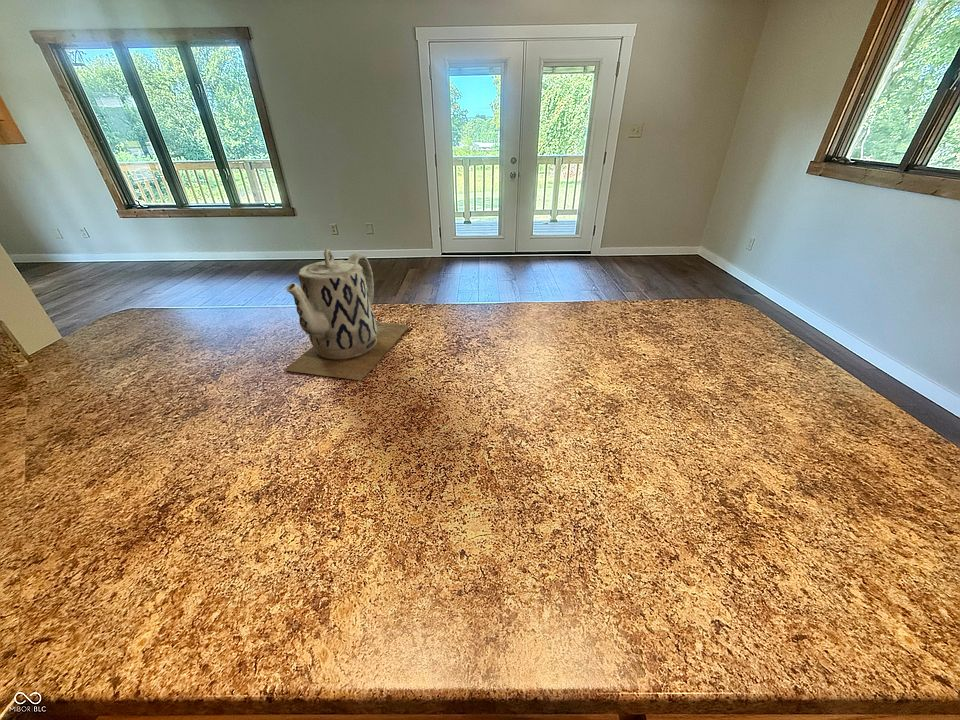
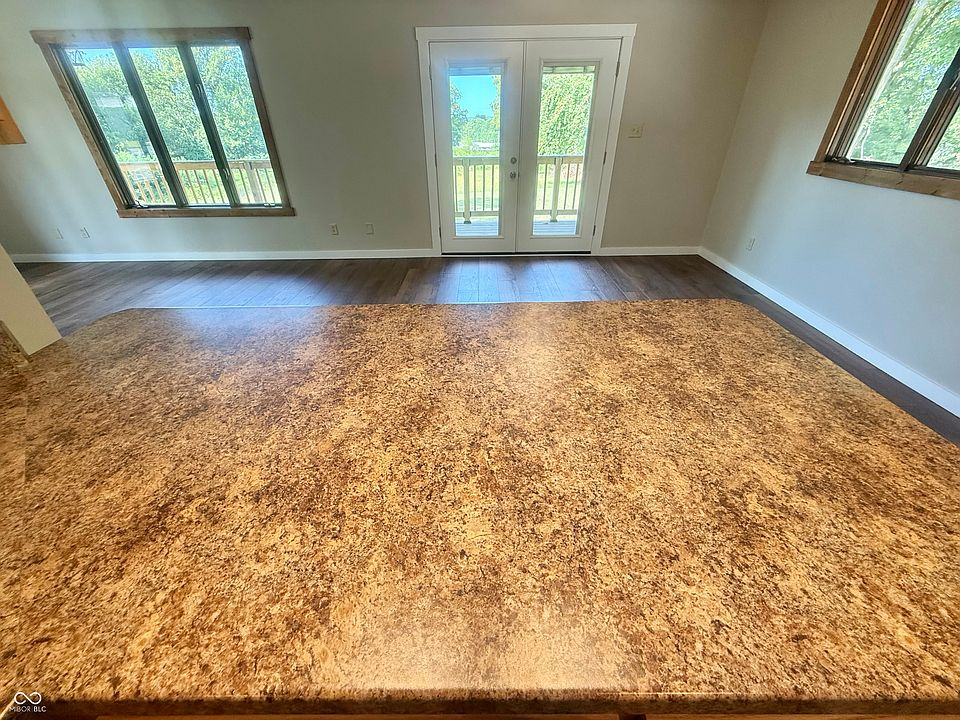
- teapot [283,248,411,382]
